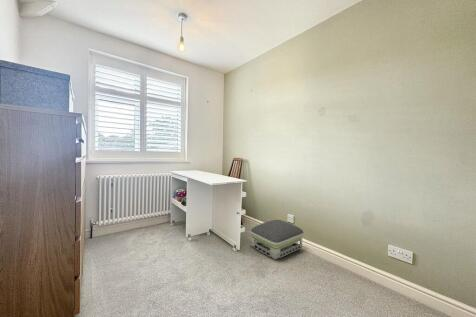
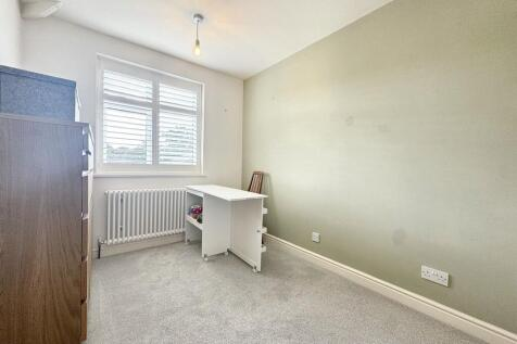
- air purifier [249,219,305,261]
